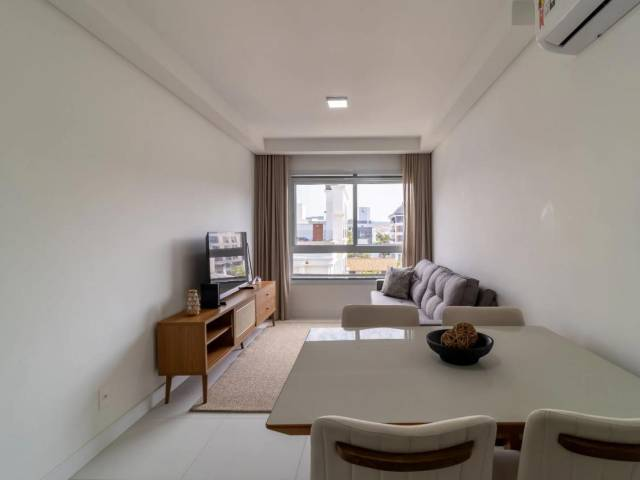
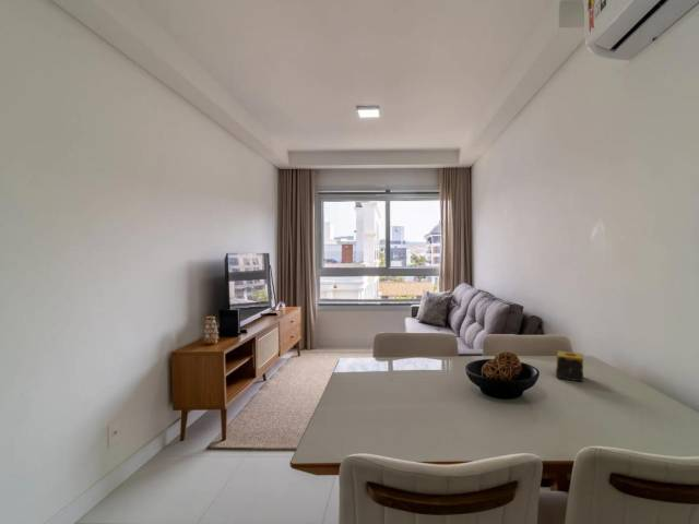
+ candle [555,349,584,383]
